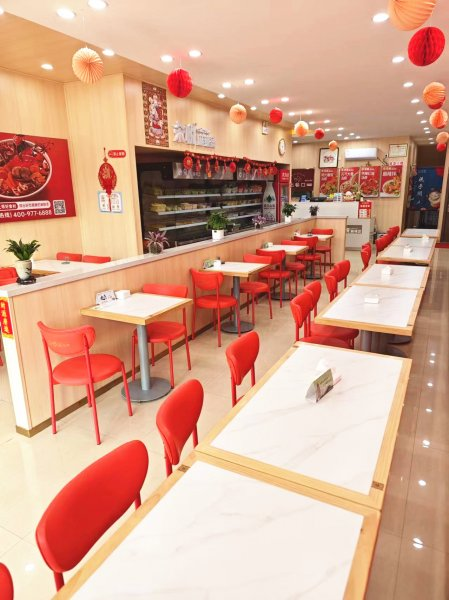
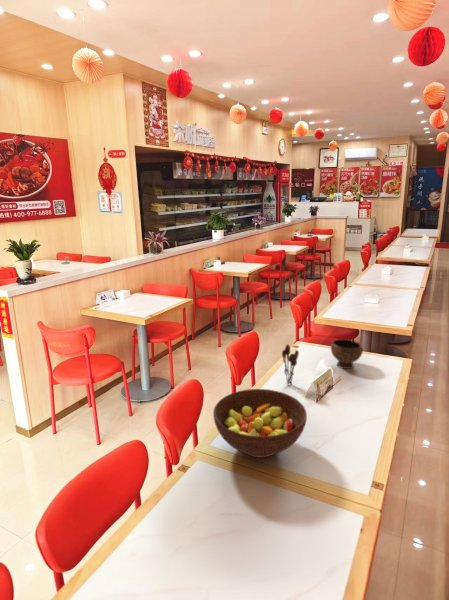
+ fruit bowl [212,388,308,459]
+ bowl [330,338,364,370]
+ utensil holder [281,343,300,386]
